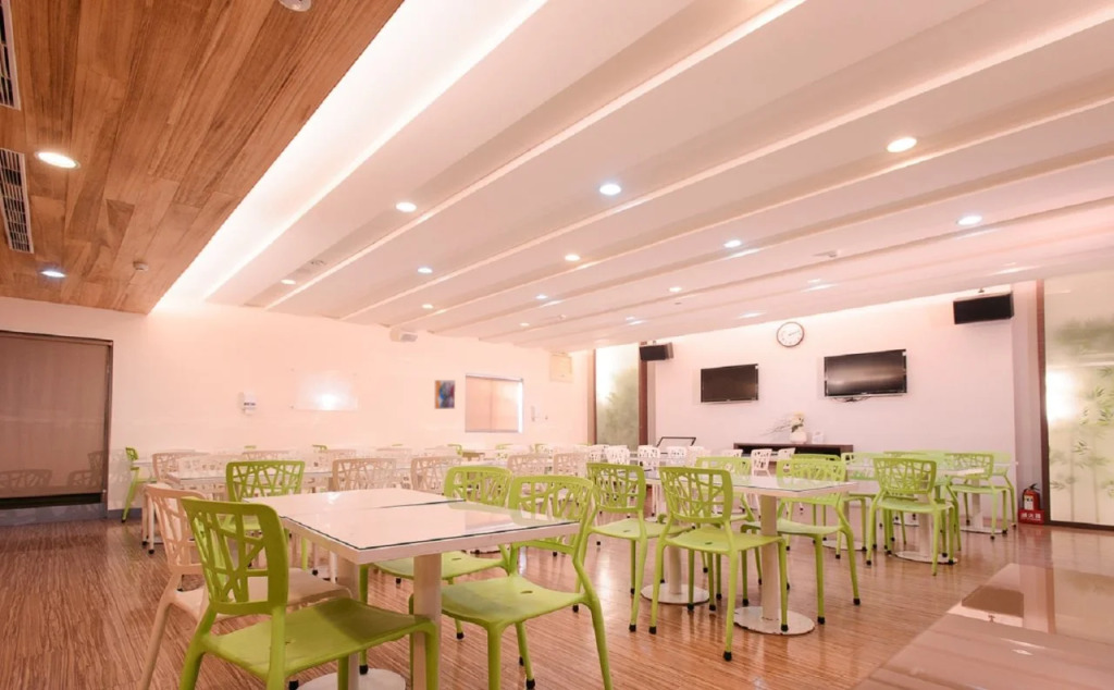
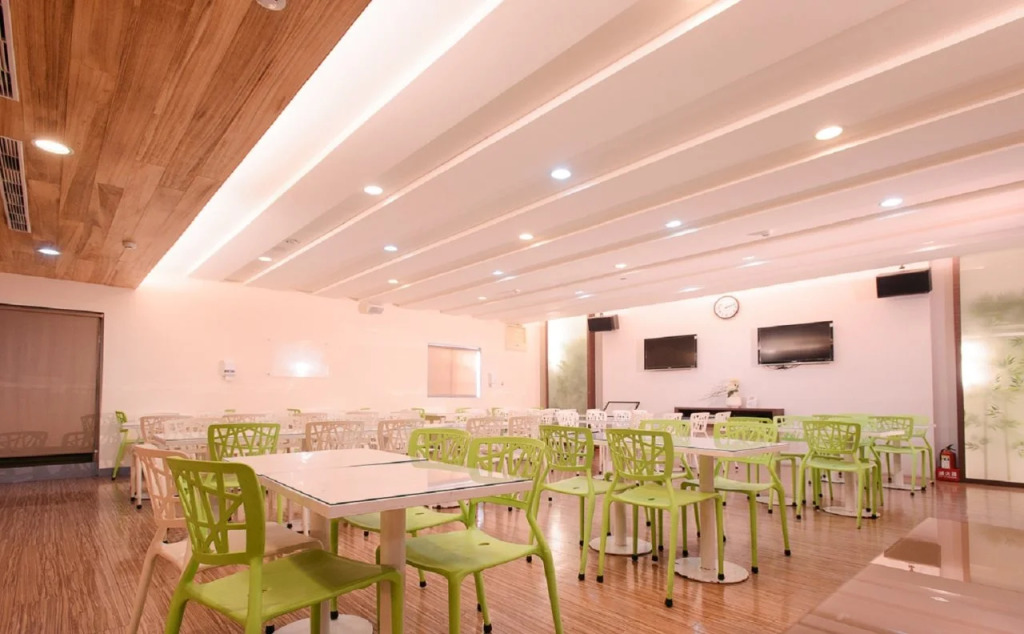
- wall art [433,379,457,410]
